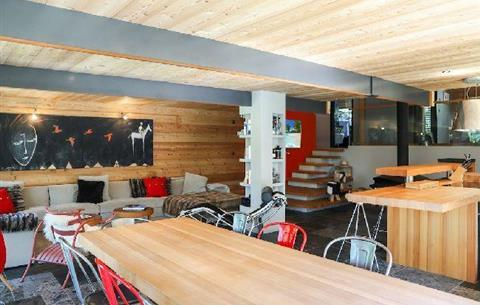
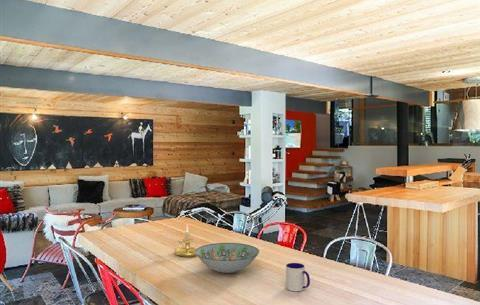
+ candle holder [174,223,197,258]
+ mug [285,262,311,292]
+ decorative bowl [195,242,260,274]
